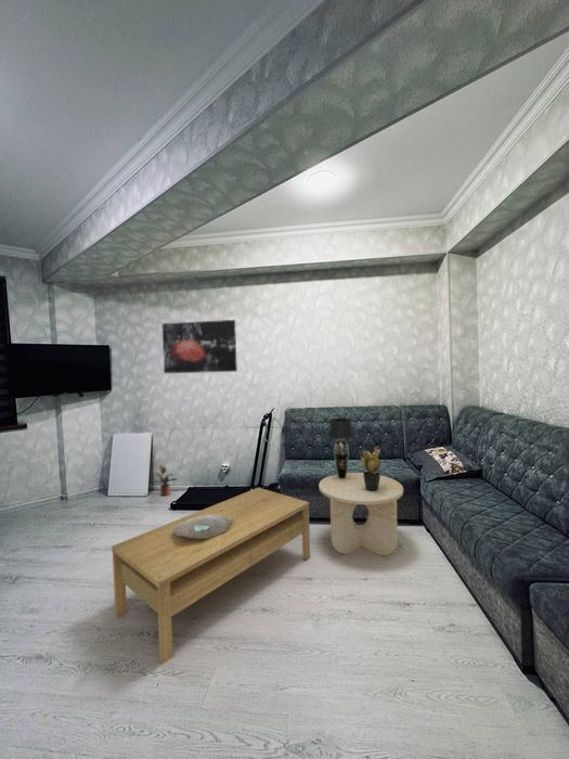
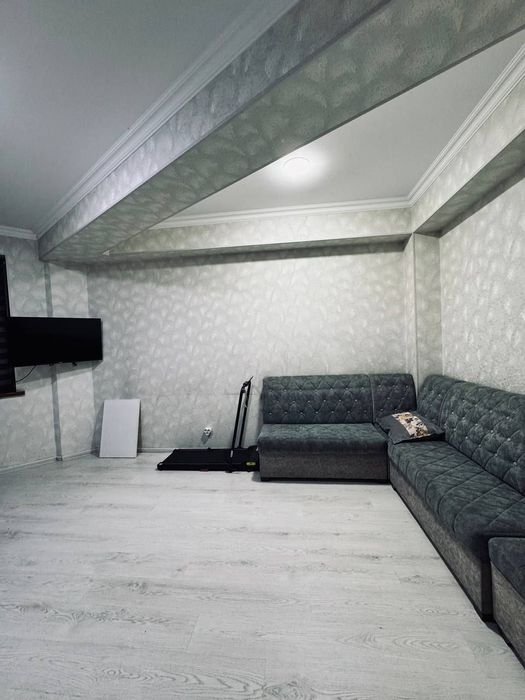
- side table [318,472,404,556]
- wall art [161,319,238,374]
- potted plant [151,464,179,497]
- coffee table [111,487,311,665]
- table lamp [326,417,355,478]
- decorative bowl [172,514,233,539]
- potted plant [357,446,384,491]
